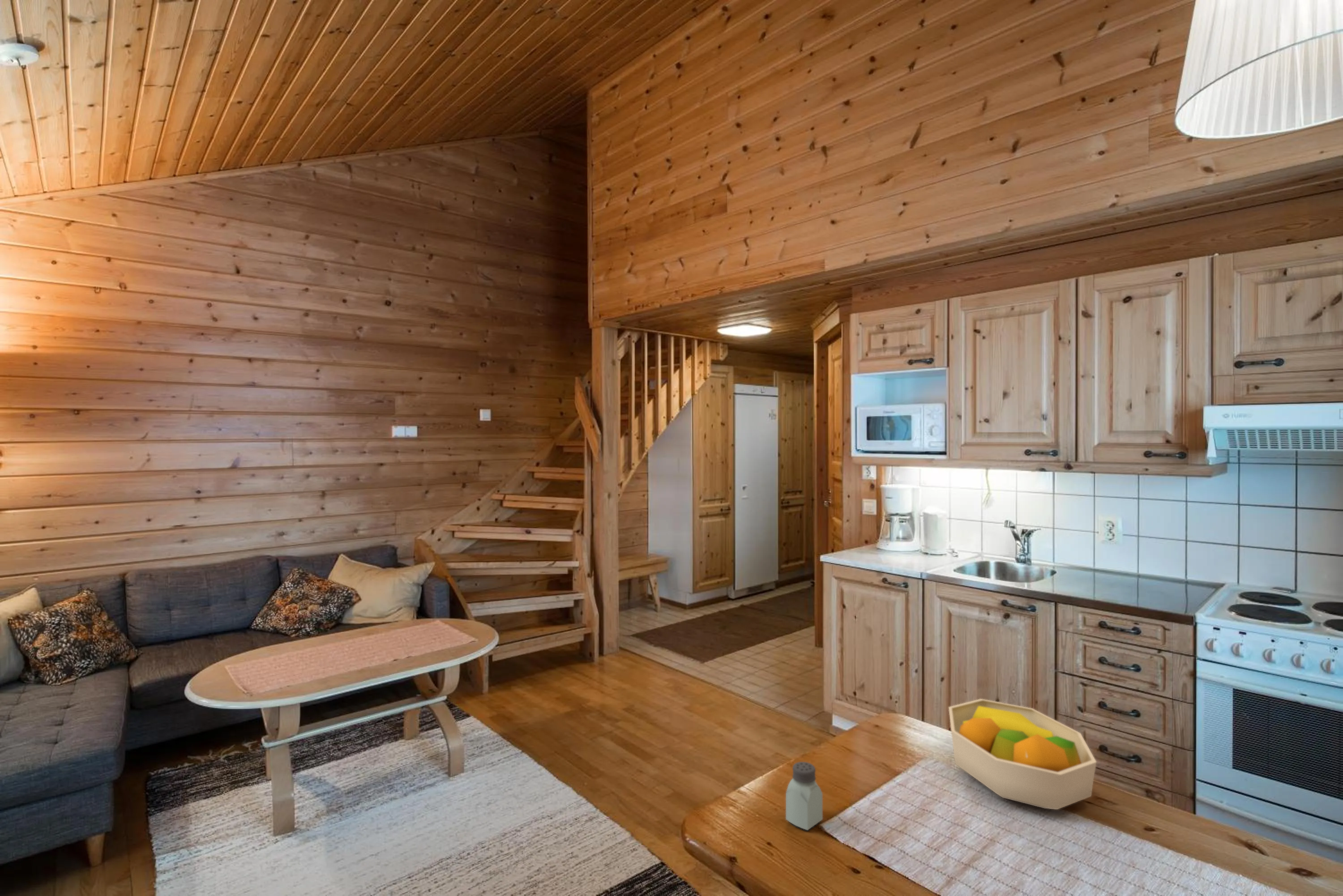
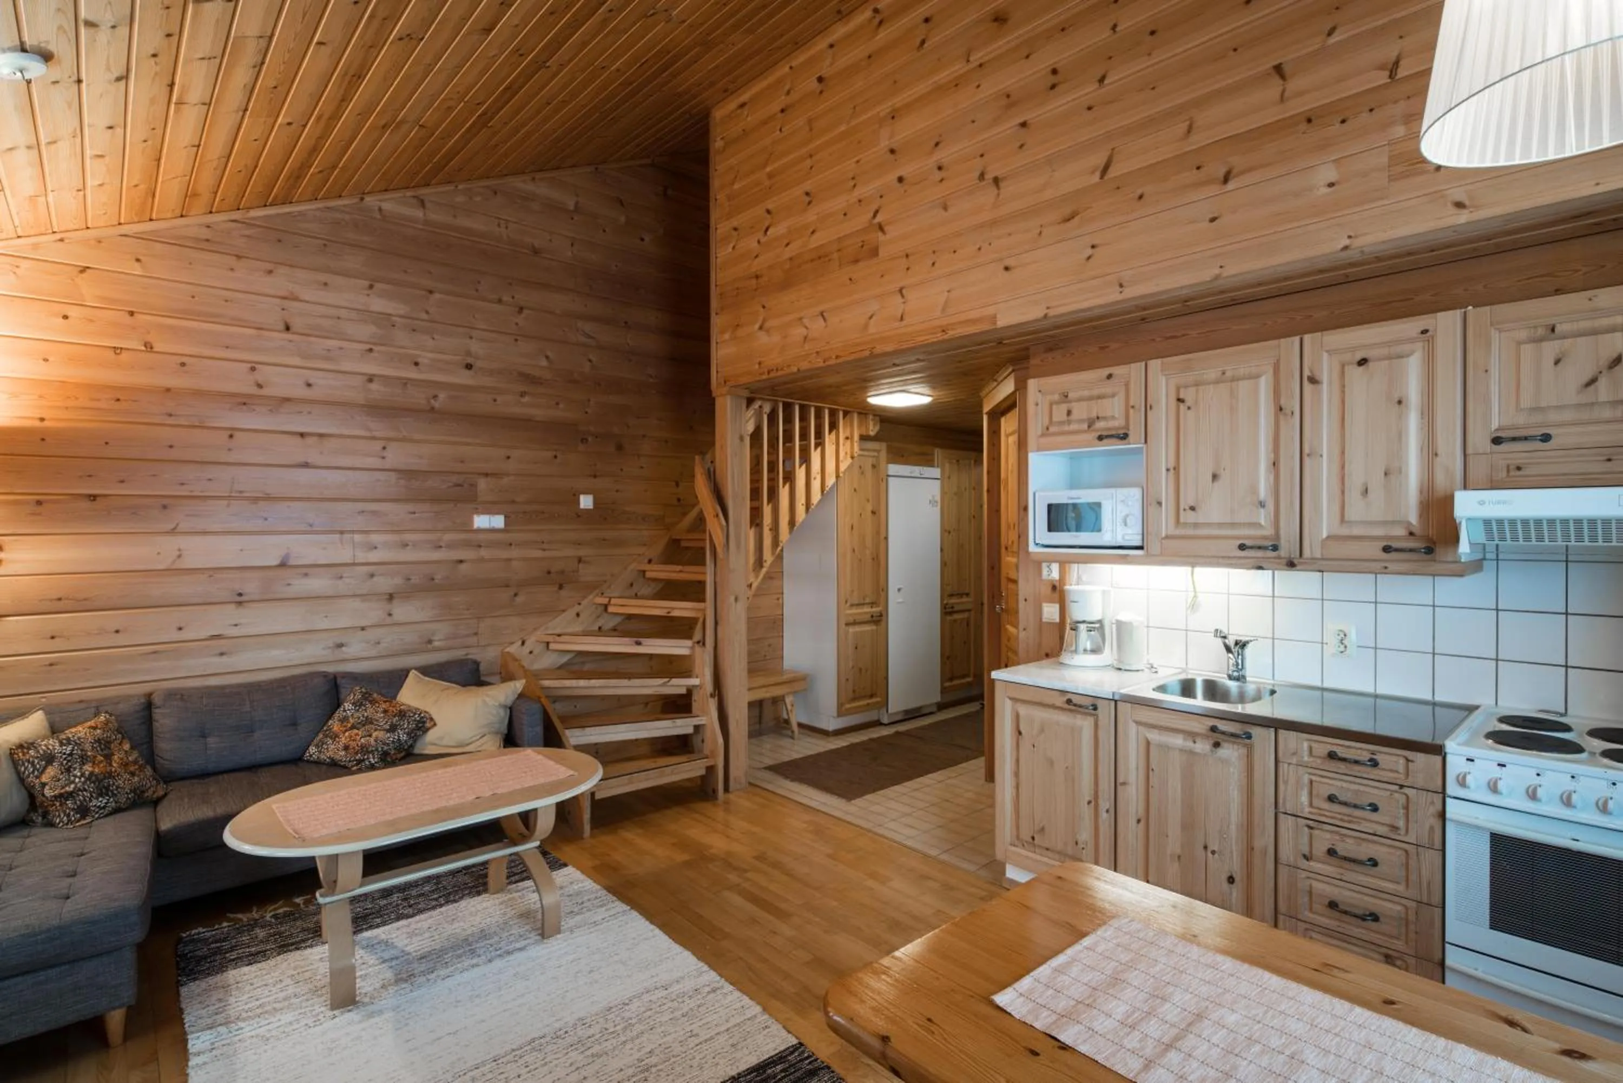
- saltshaker [785,761,823,831]
- fruit bowl [948,698,1097,810]
